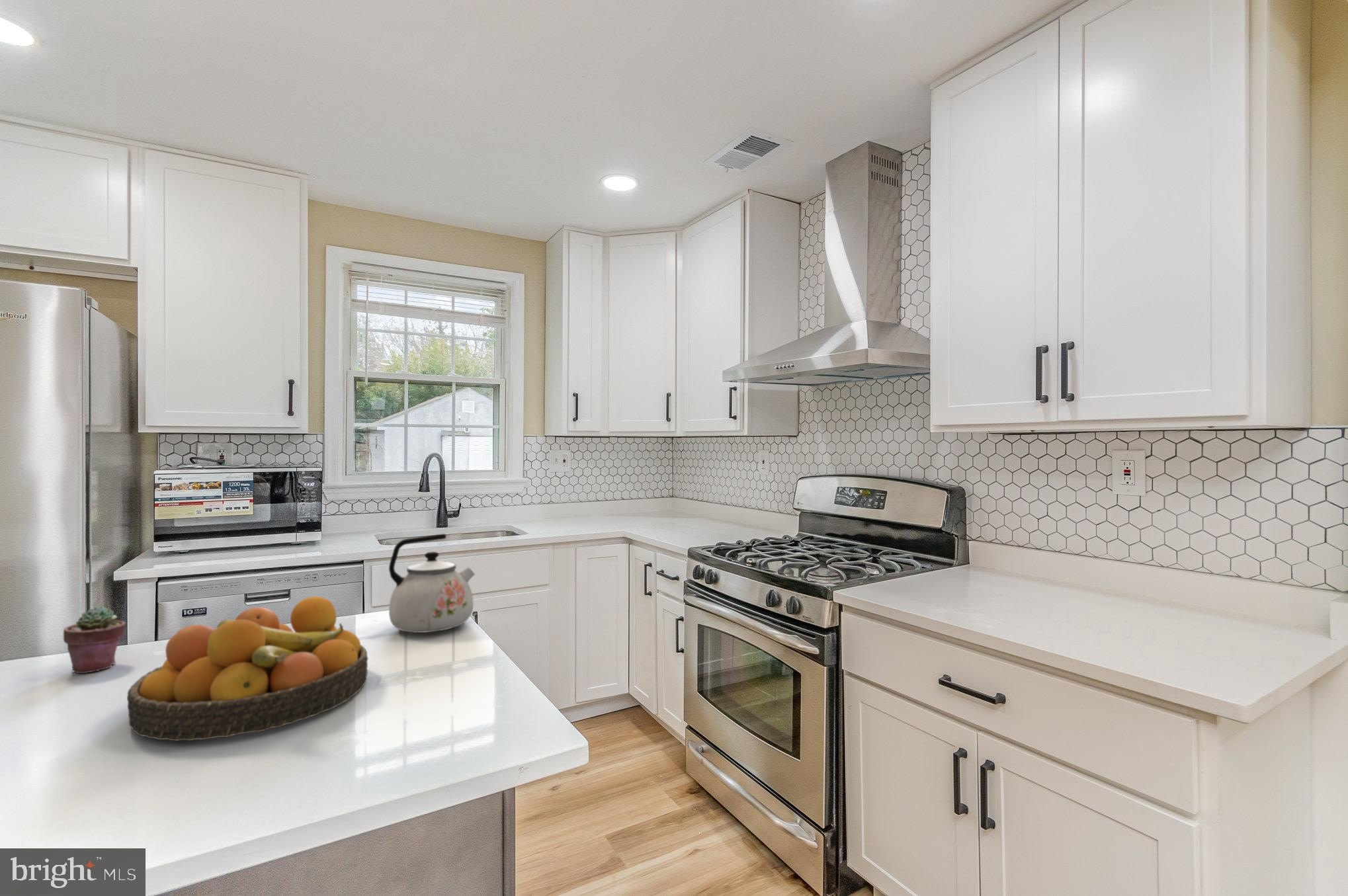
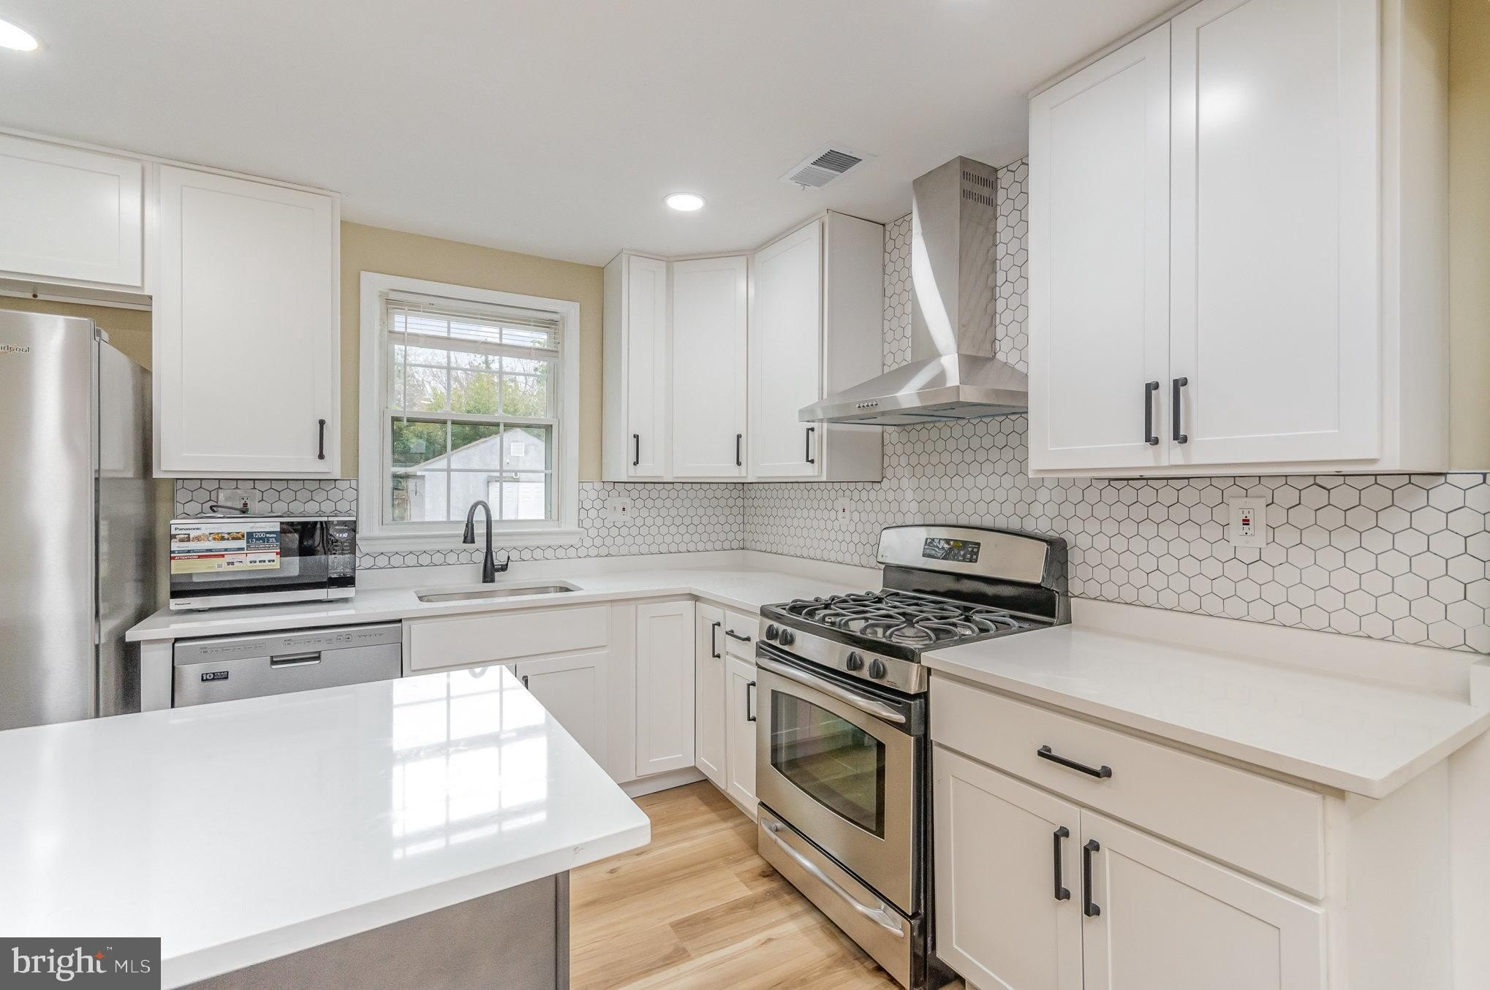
- fruit bowl [126,596,368,741]
- kettle [388,533,476,633]
- potted succulent [63,606,126,674]
